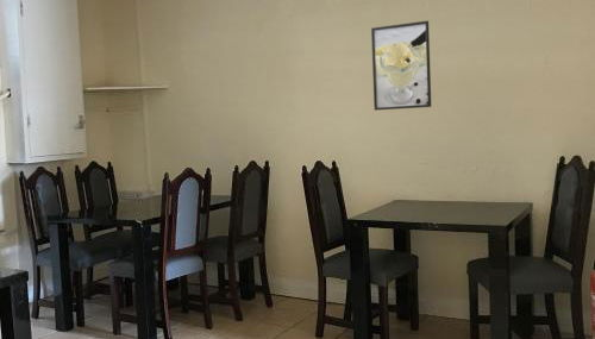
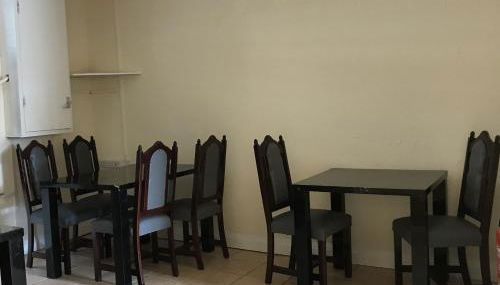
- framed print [370,20,432,112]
